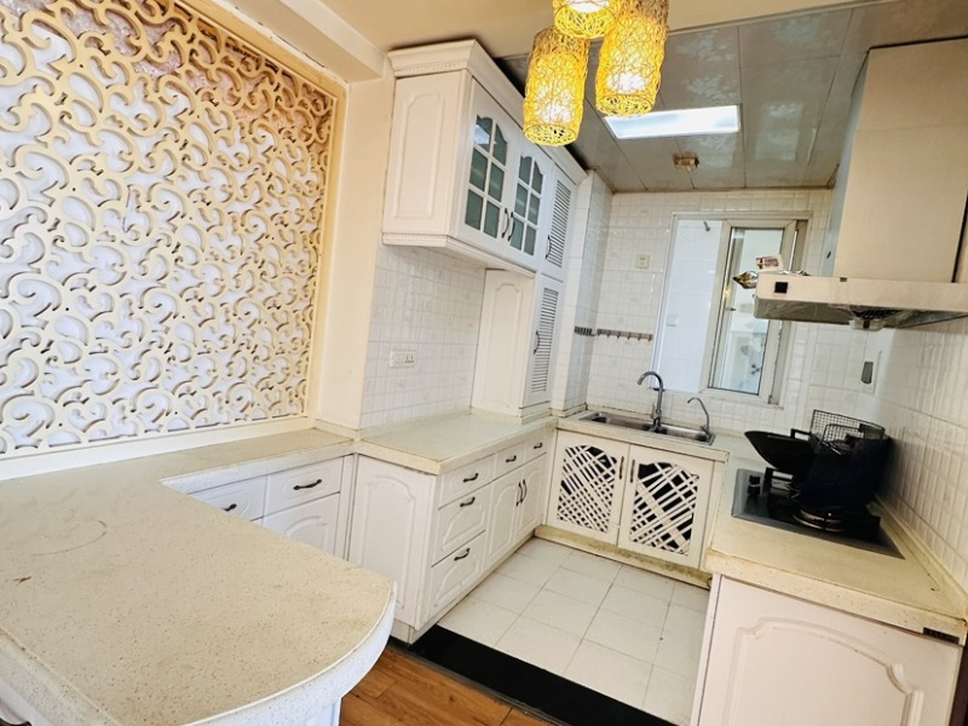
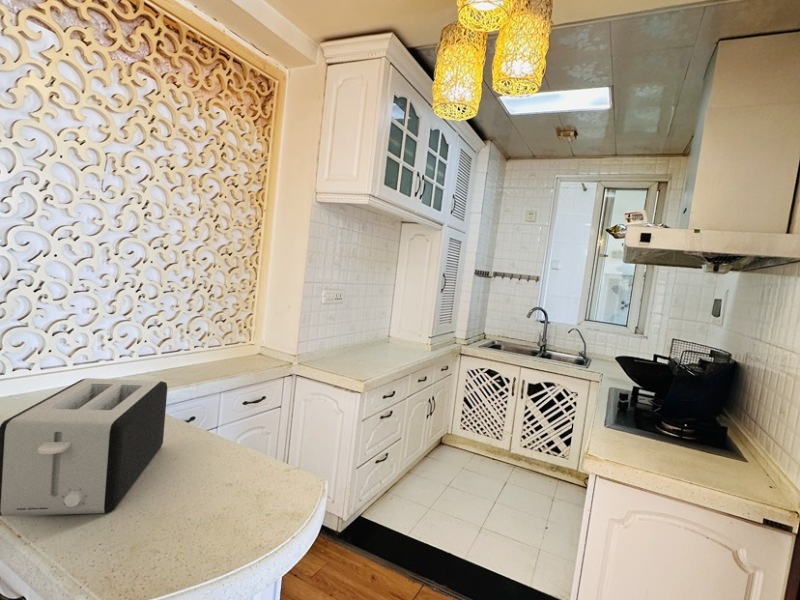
+ toaster [0,377,168,517]
